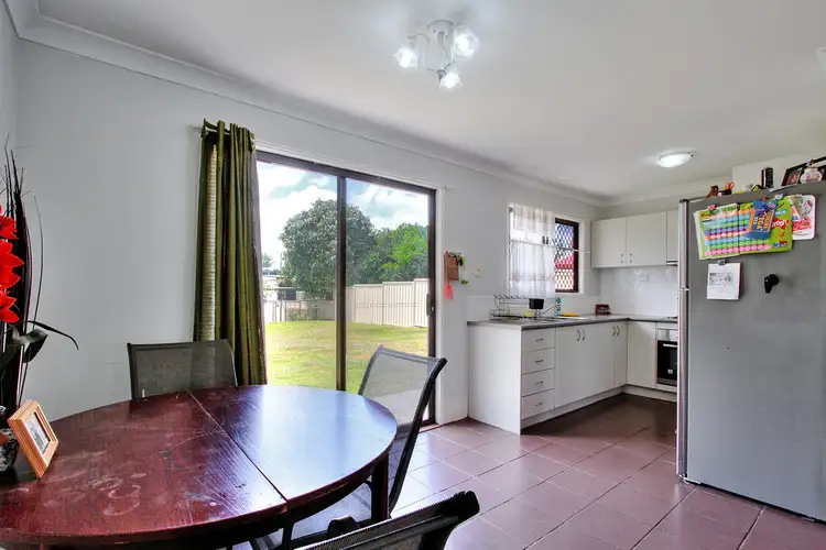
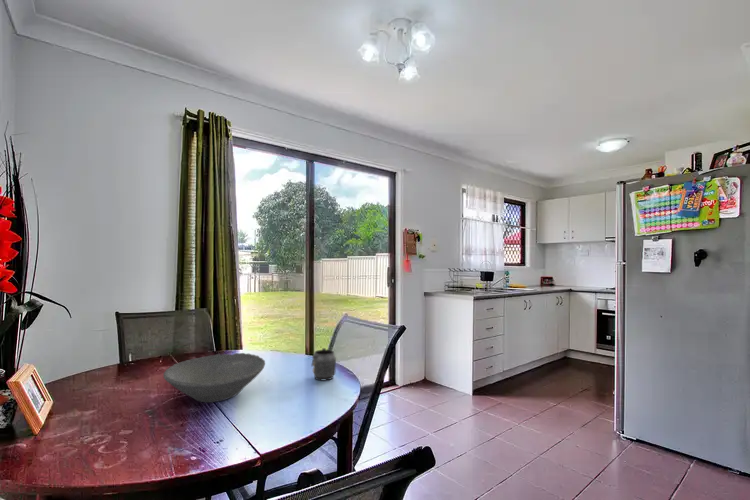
+ mug [310,347,337,381]
+ bowl [162,352,266,403]
